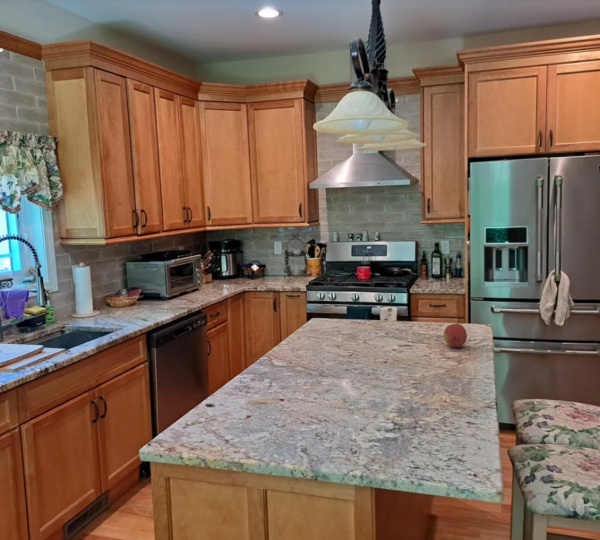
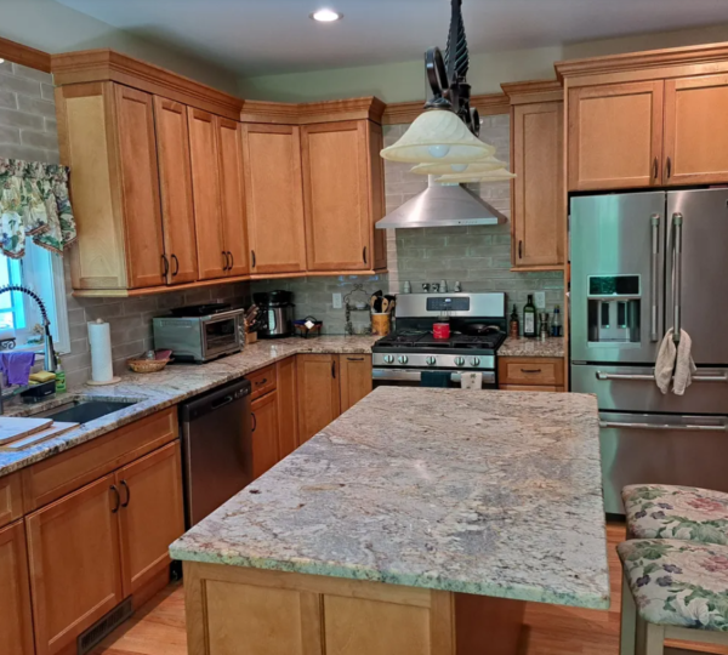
- fruit [443,323,468,348]
